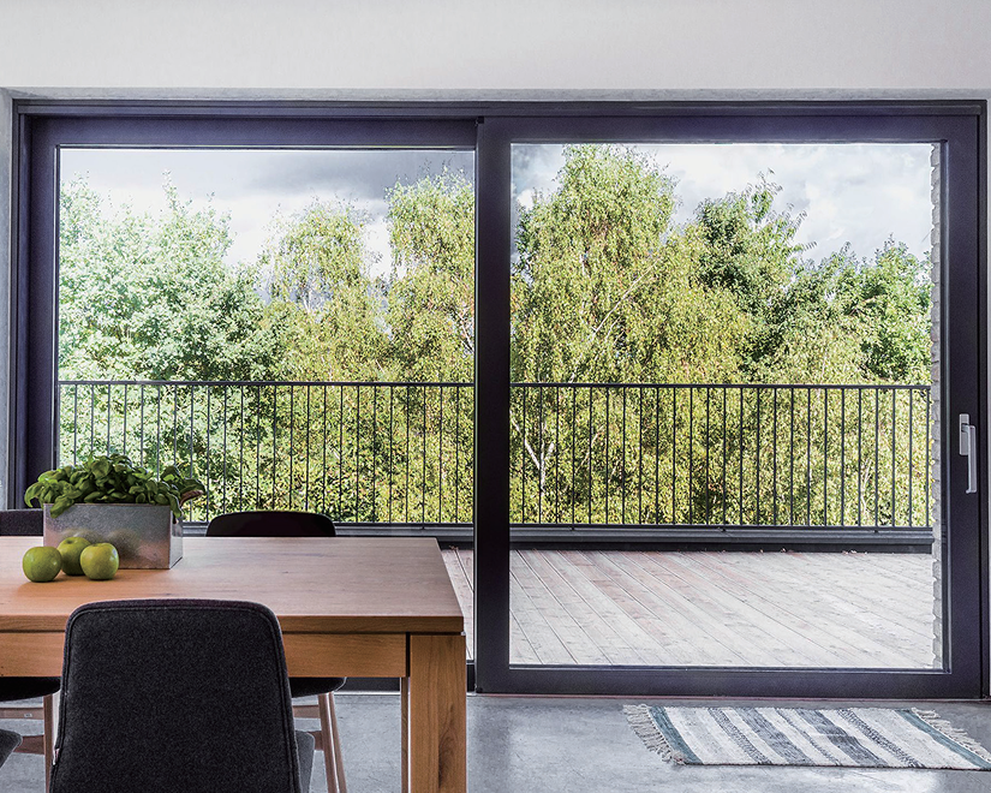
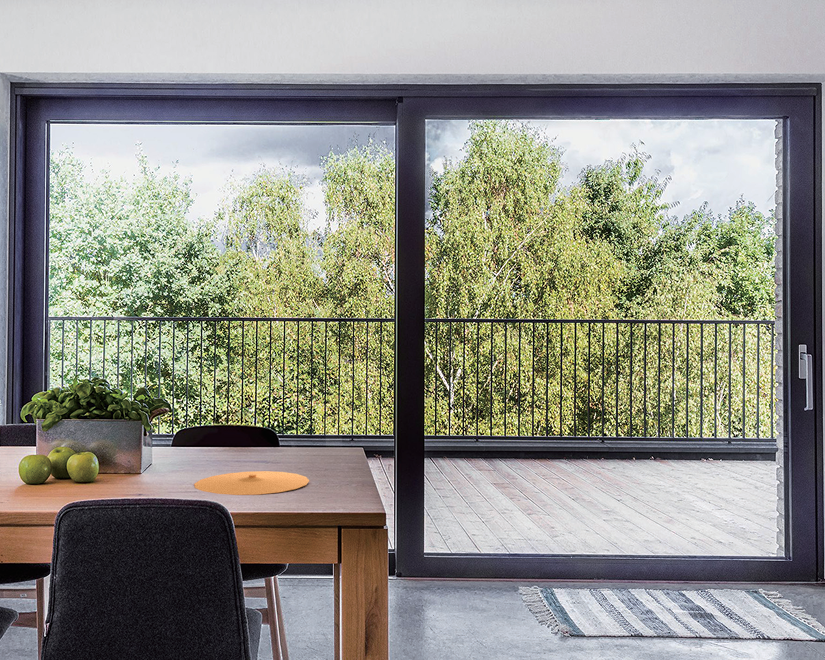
+ plate [193,470,310,496]
